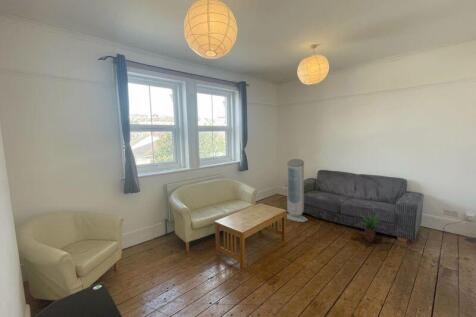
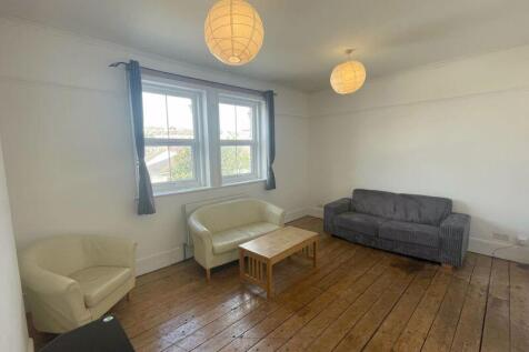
- air purifier [286,158,309,223]
- potted plant [359,211,384,243]
